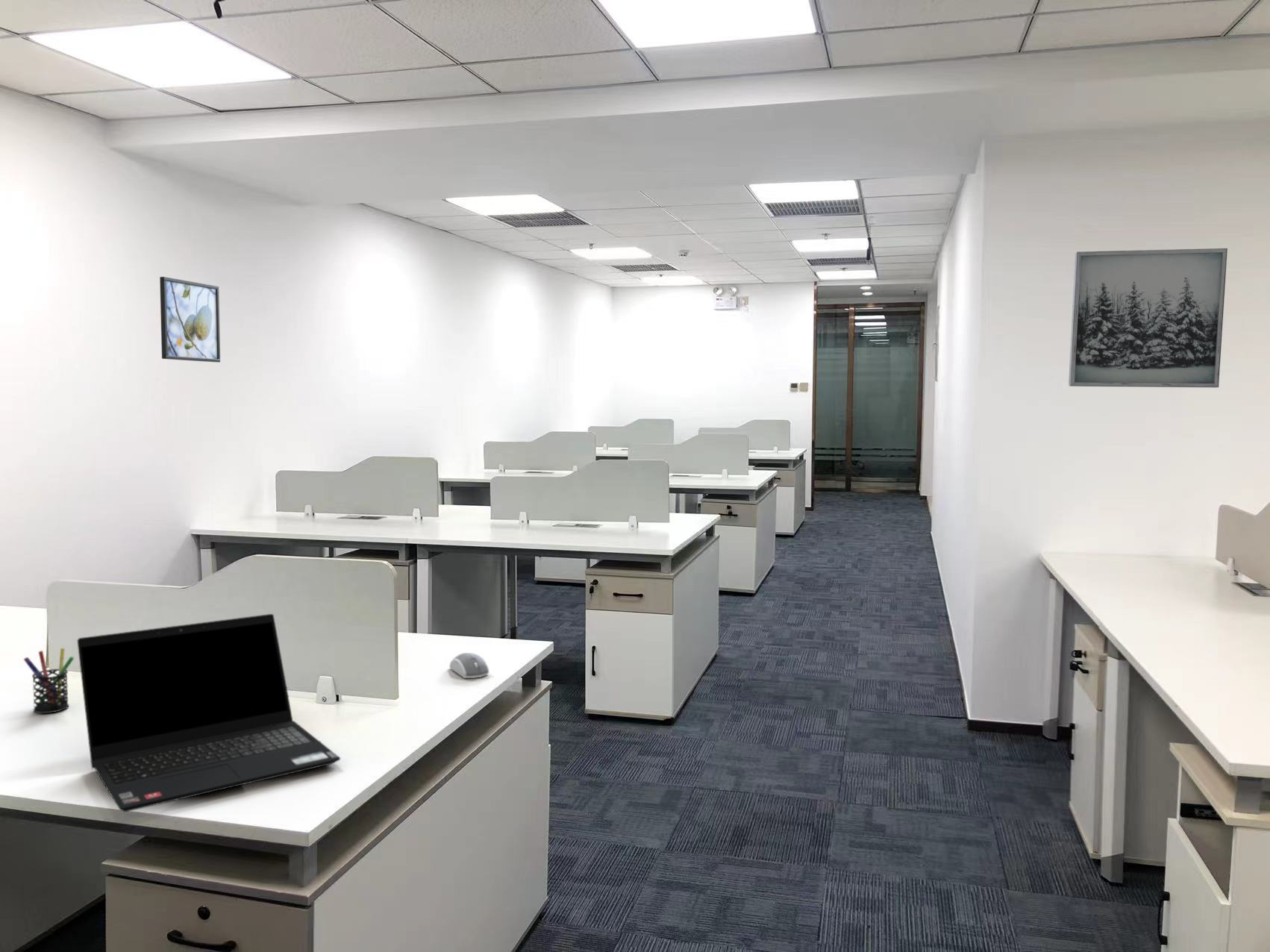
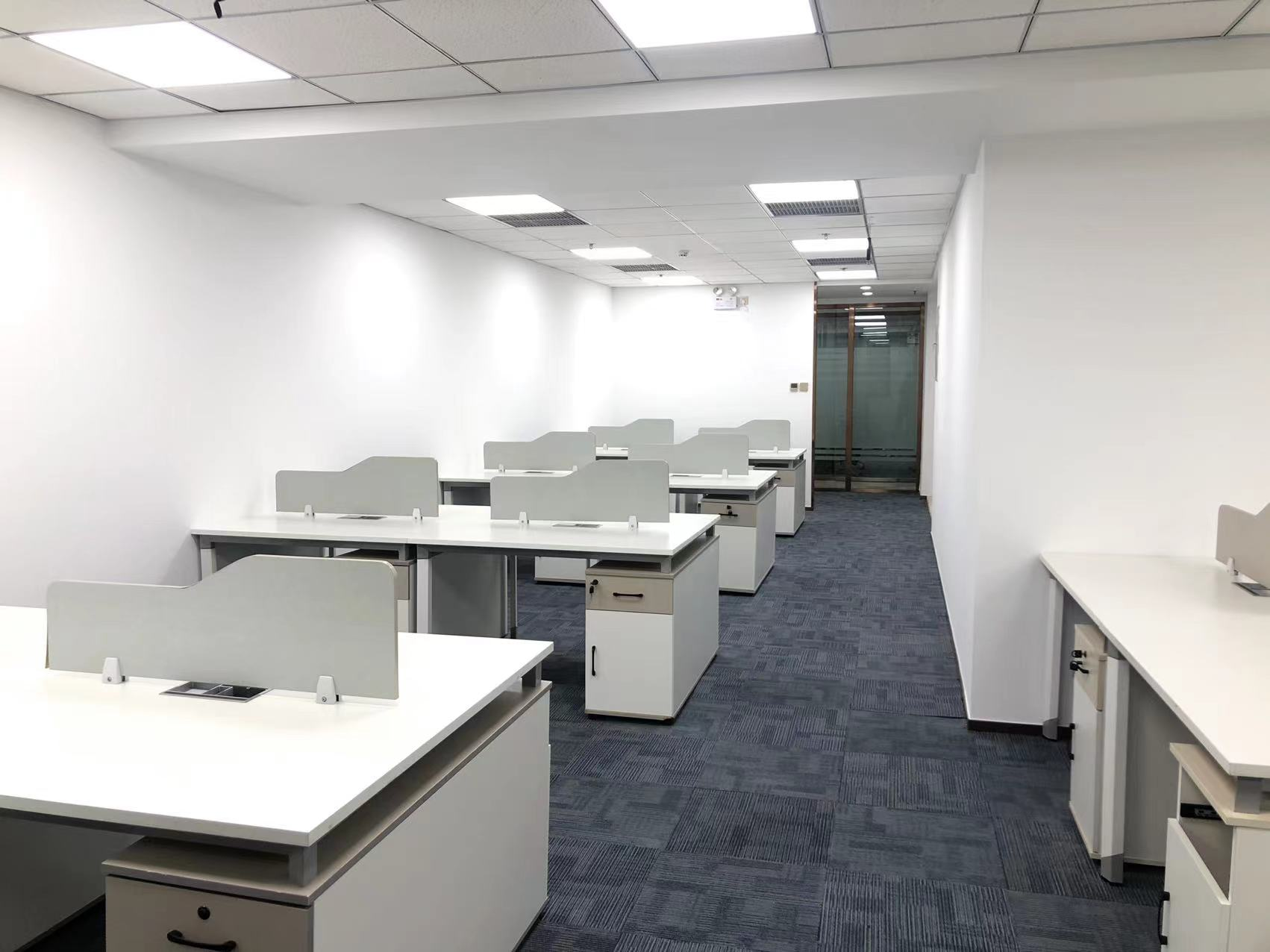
- laptop computer [77,613,341,812]
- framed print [159,276,221,363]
- wall art [1068,248,1228,388]
- computer mouse [448,652,490,679]
- pen holder [23,648,75,714]
